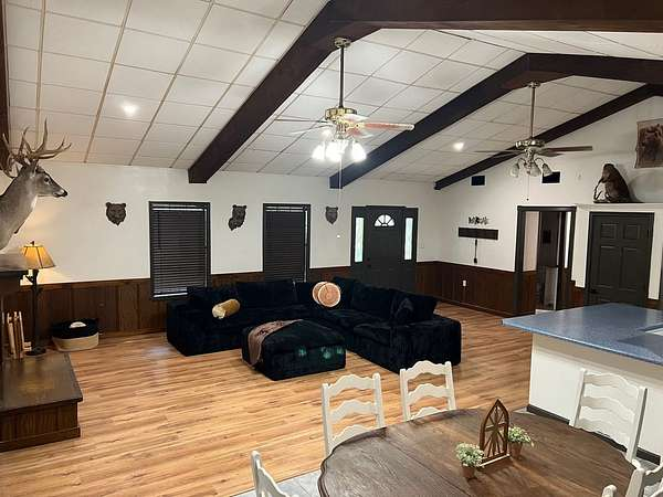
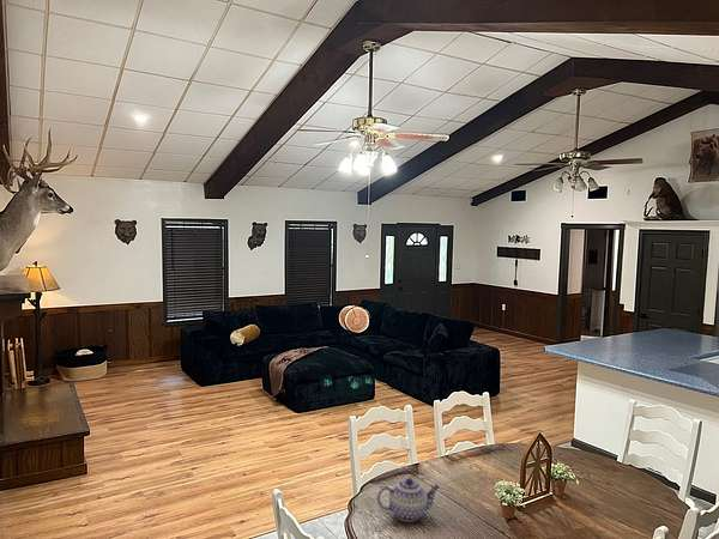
+ teapot [376,477,441,522]
